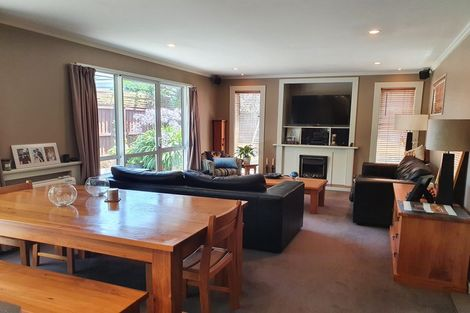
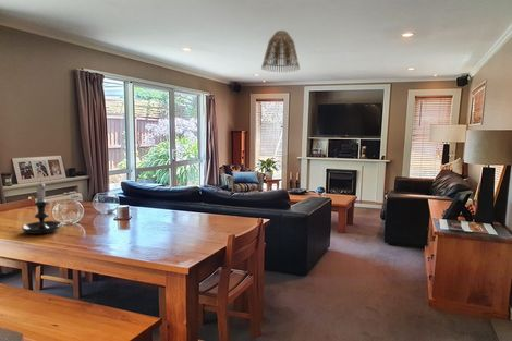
+ candle holder [21,180,63,235]
+ lamp shade [260,29,301,73]
